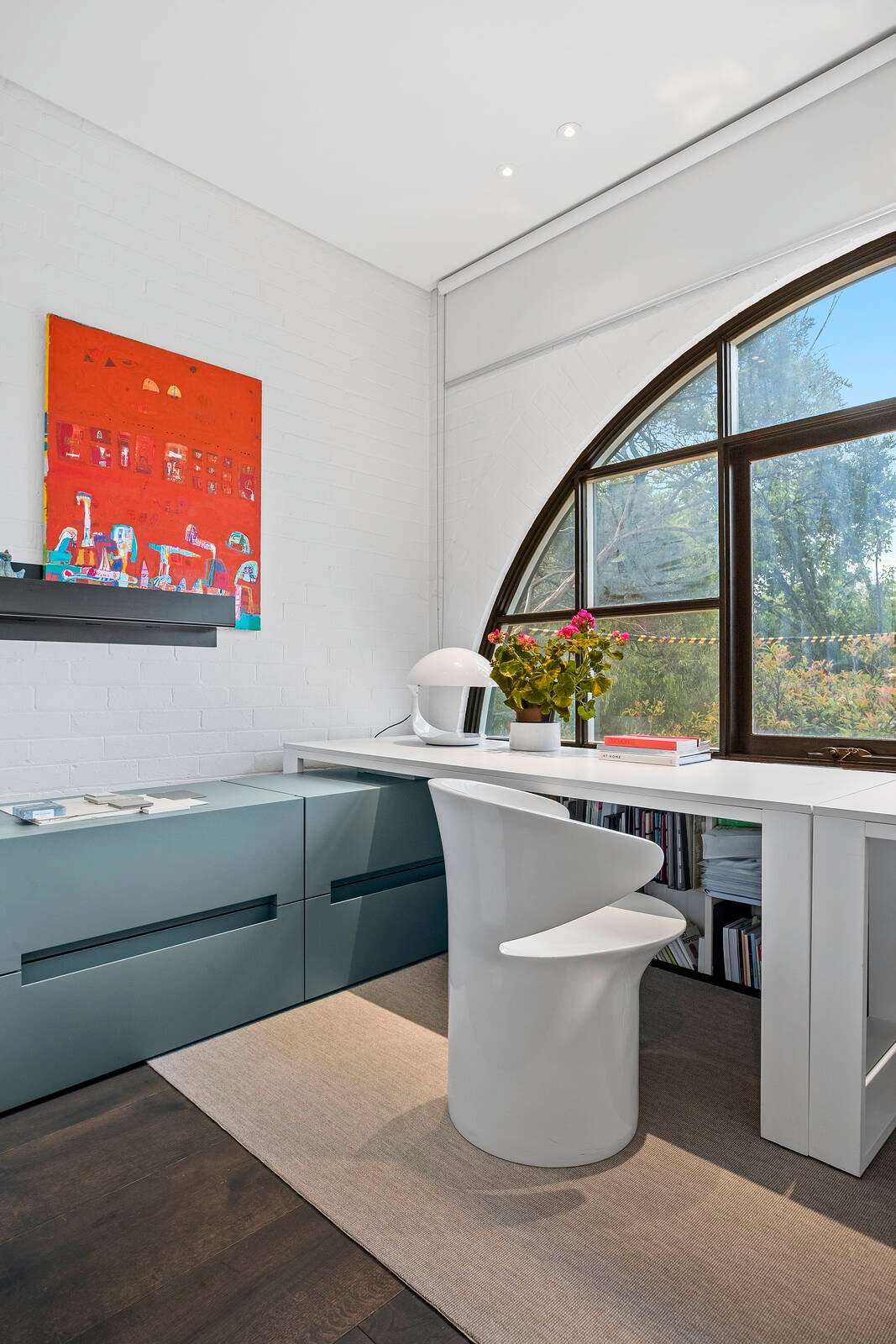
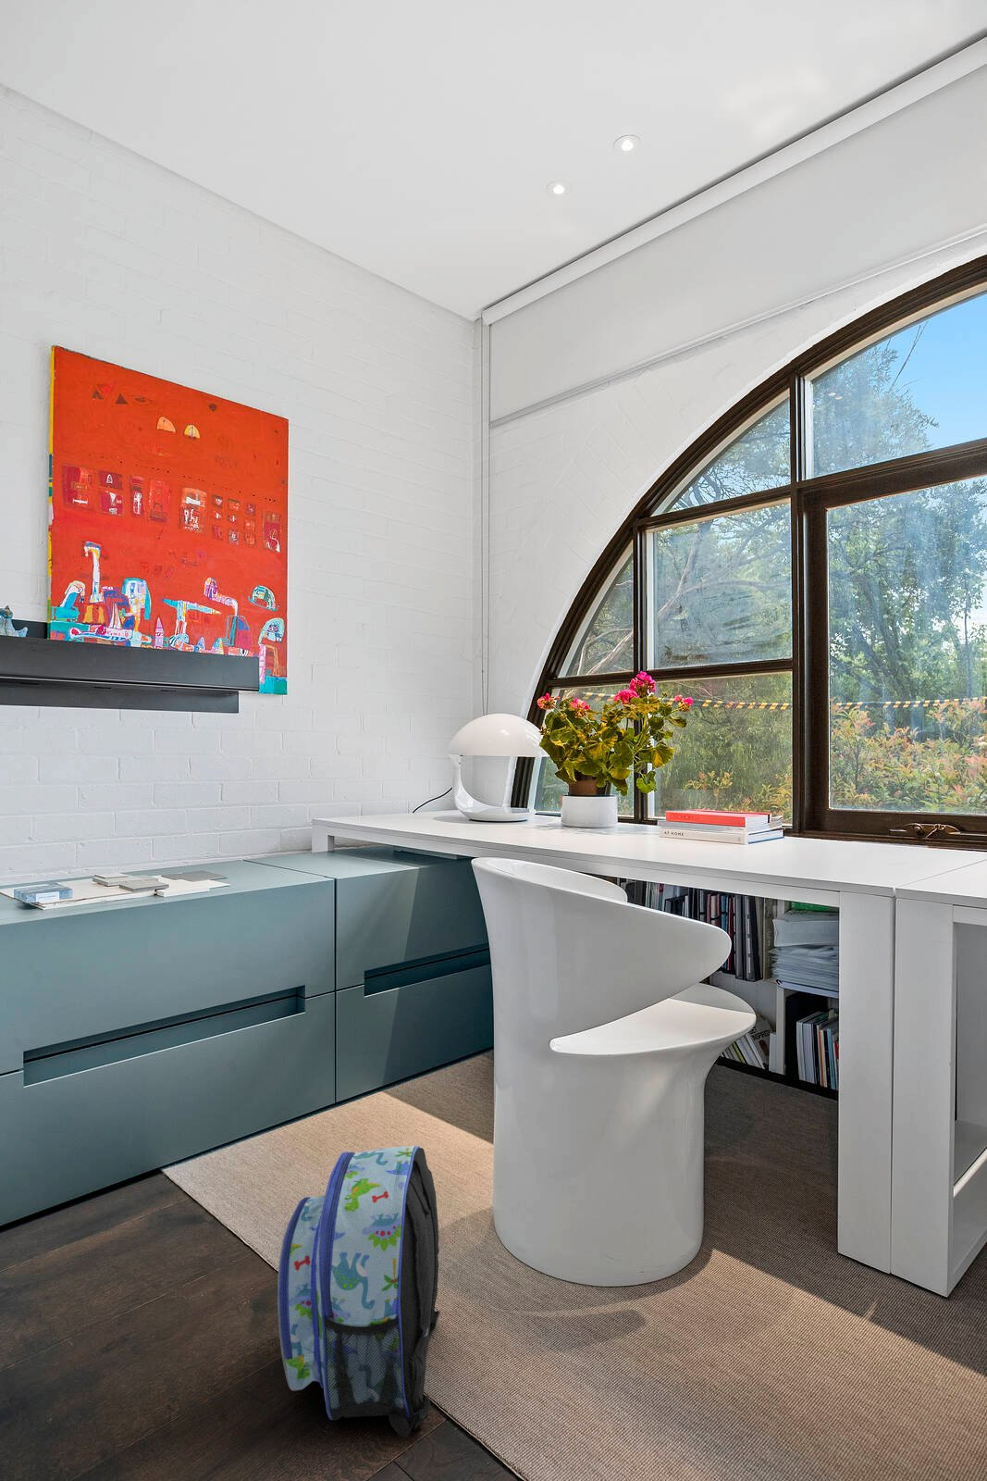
+ backpack [276,1145,442,1438]
